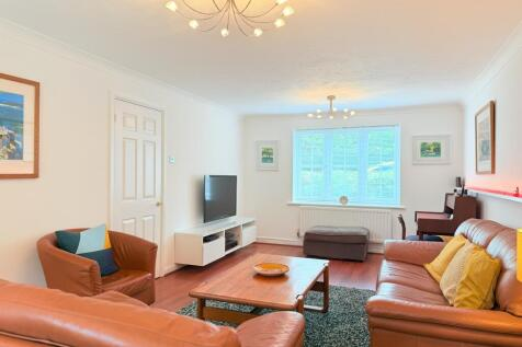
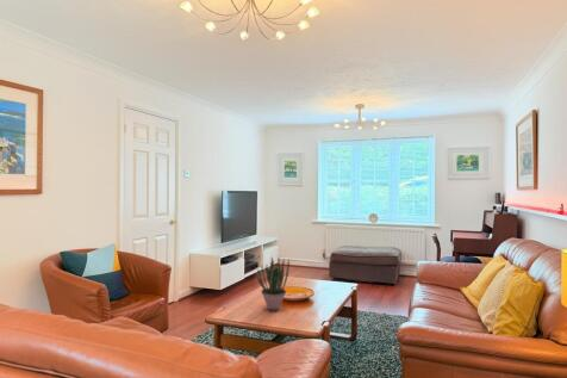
+ potted plant [255,256,291,311]
